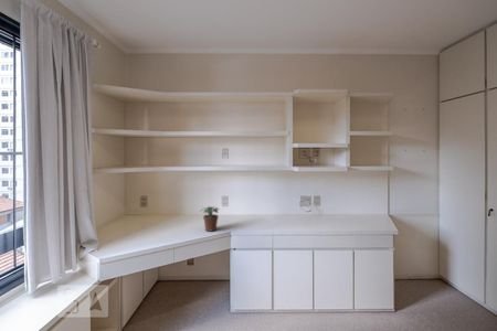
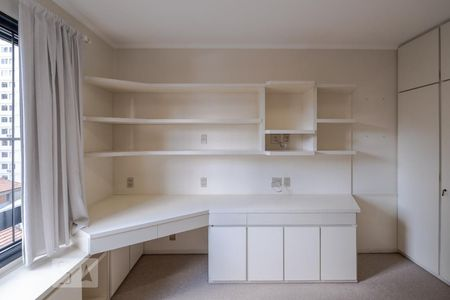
- potted plant [200,205,220,232]
